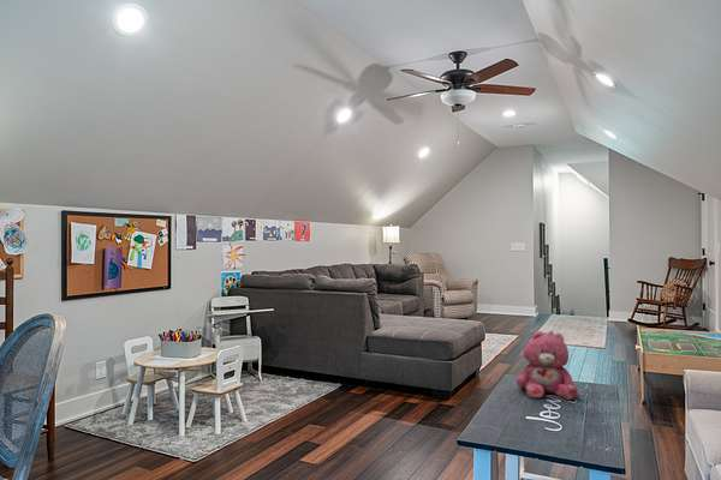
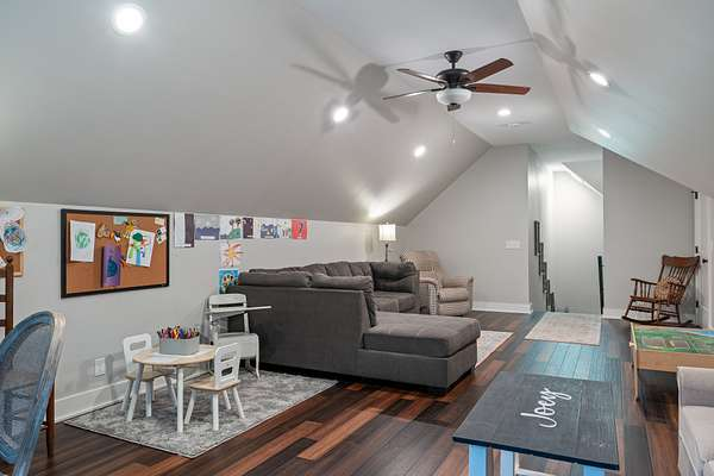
- teddy bear [516,330,580,401]
